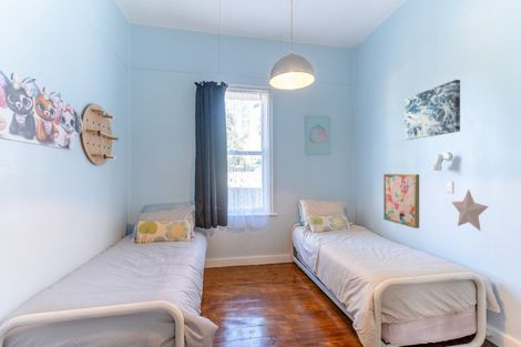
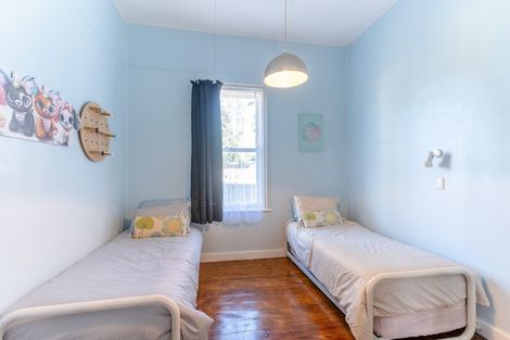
- wall art [403,79,461,141]
- decorative star [450,188,490,233]
- wall art [382,173,420,229]
